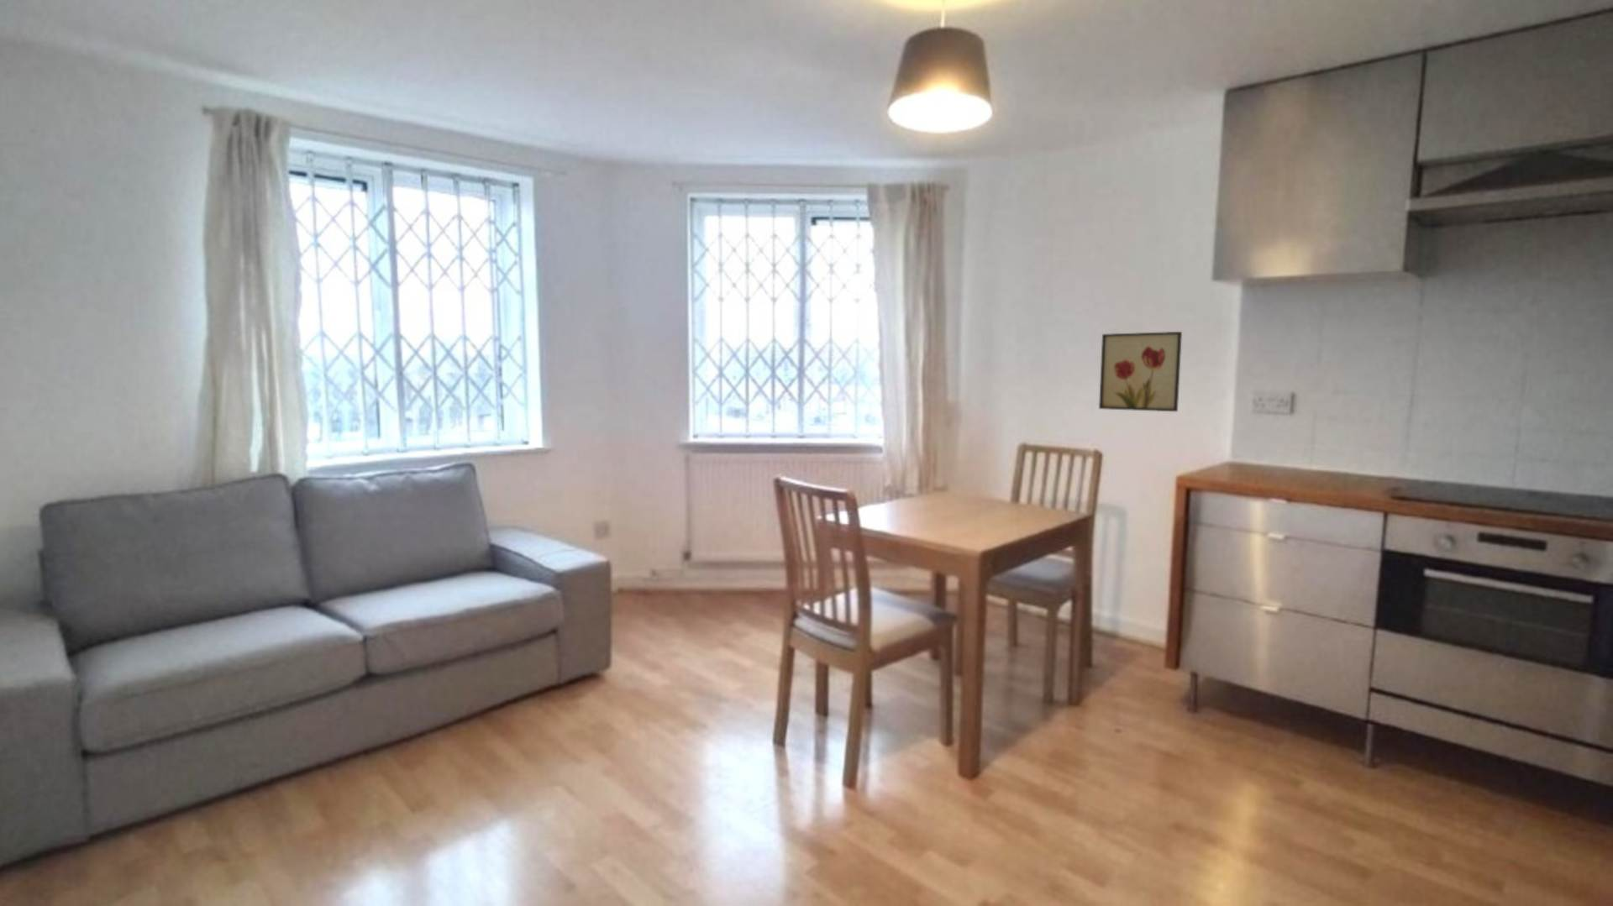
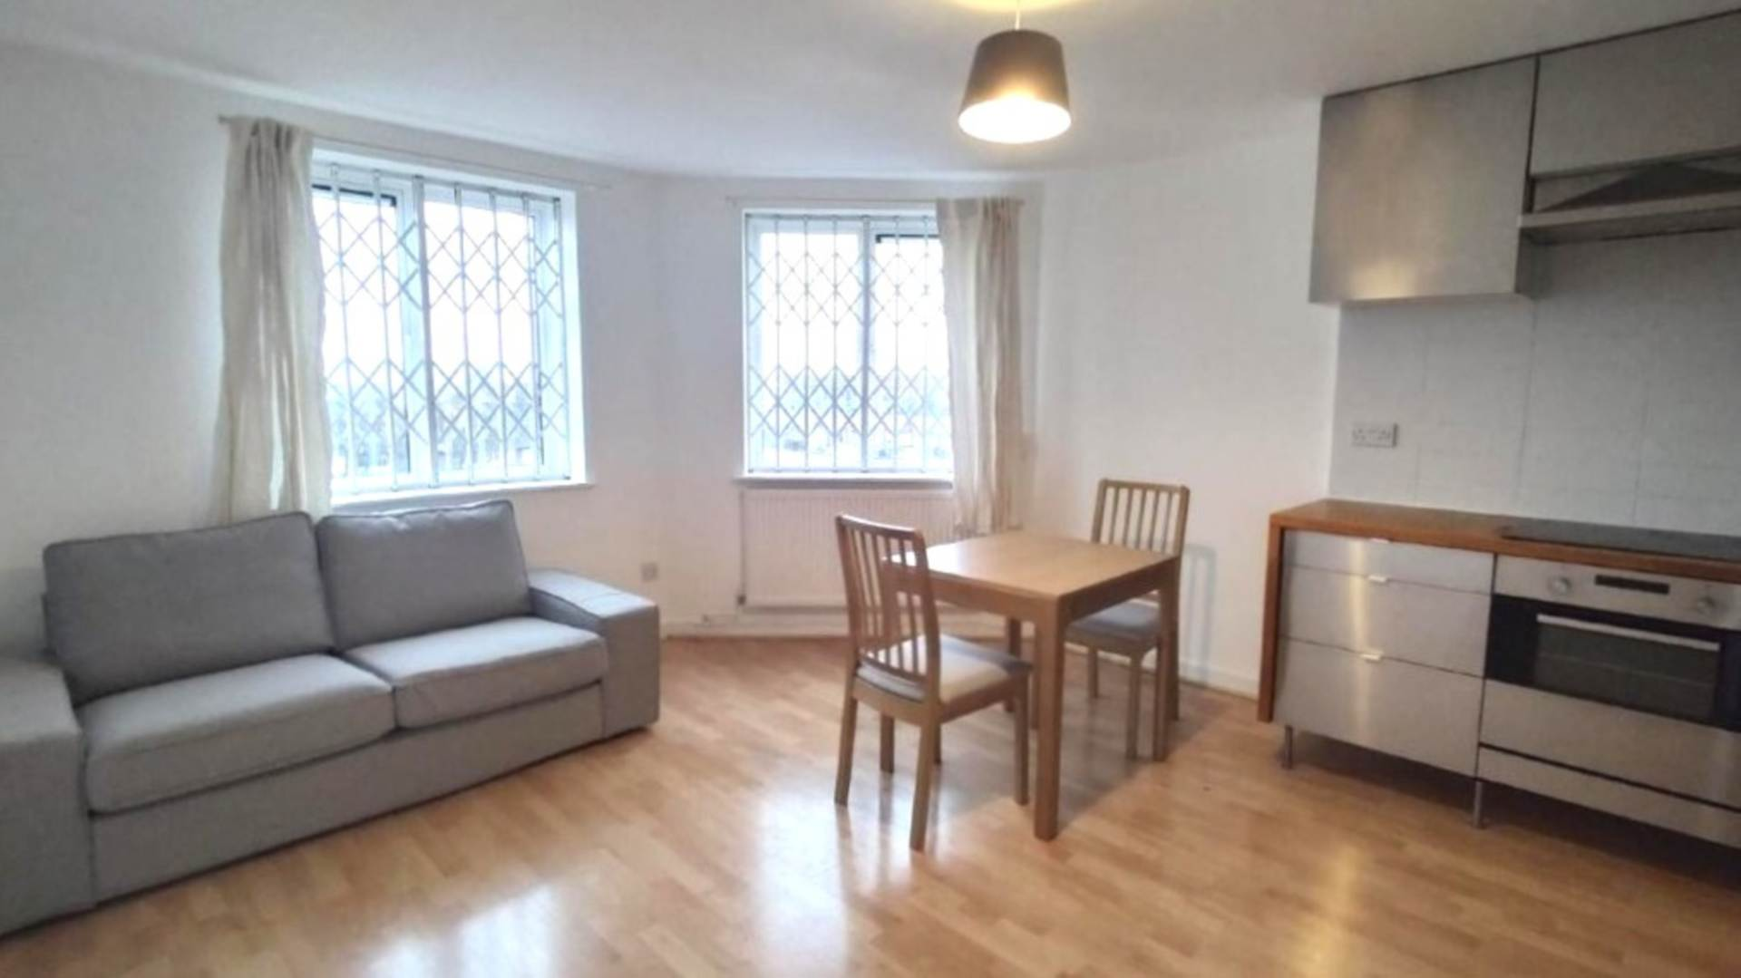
- wall art [1098,331,1183,412]
